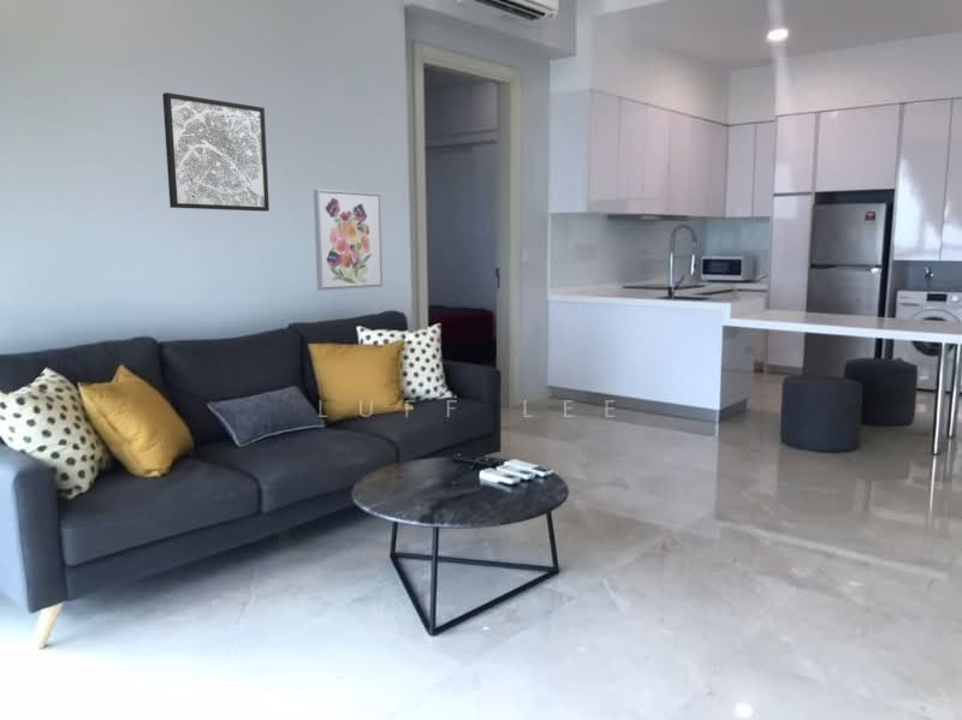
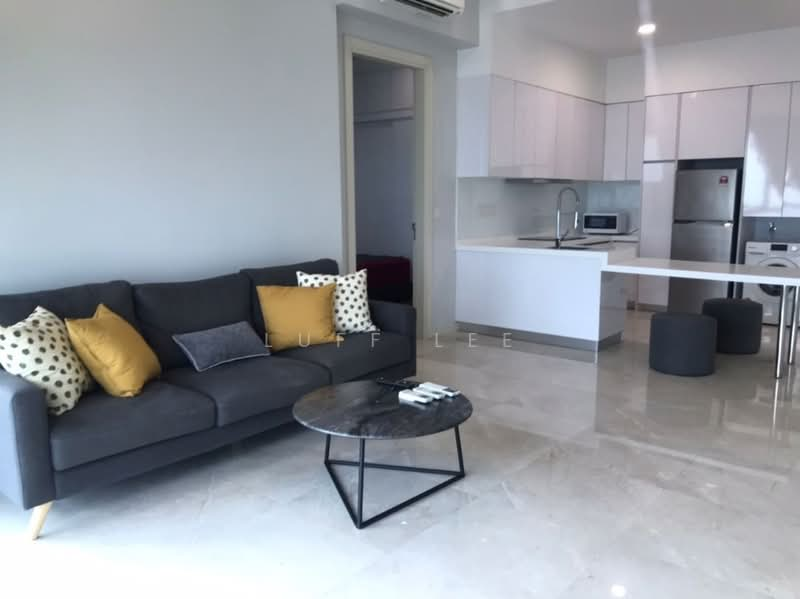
- wall art [161,91,271,213]
- wall art [313,188,384,292]
